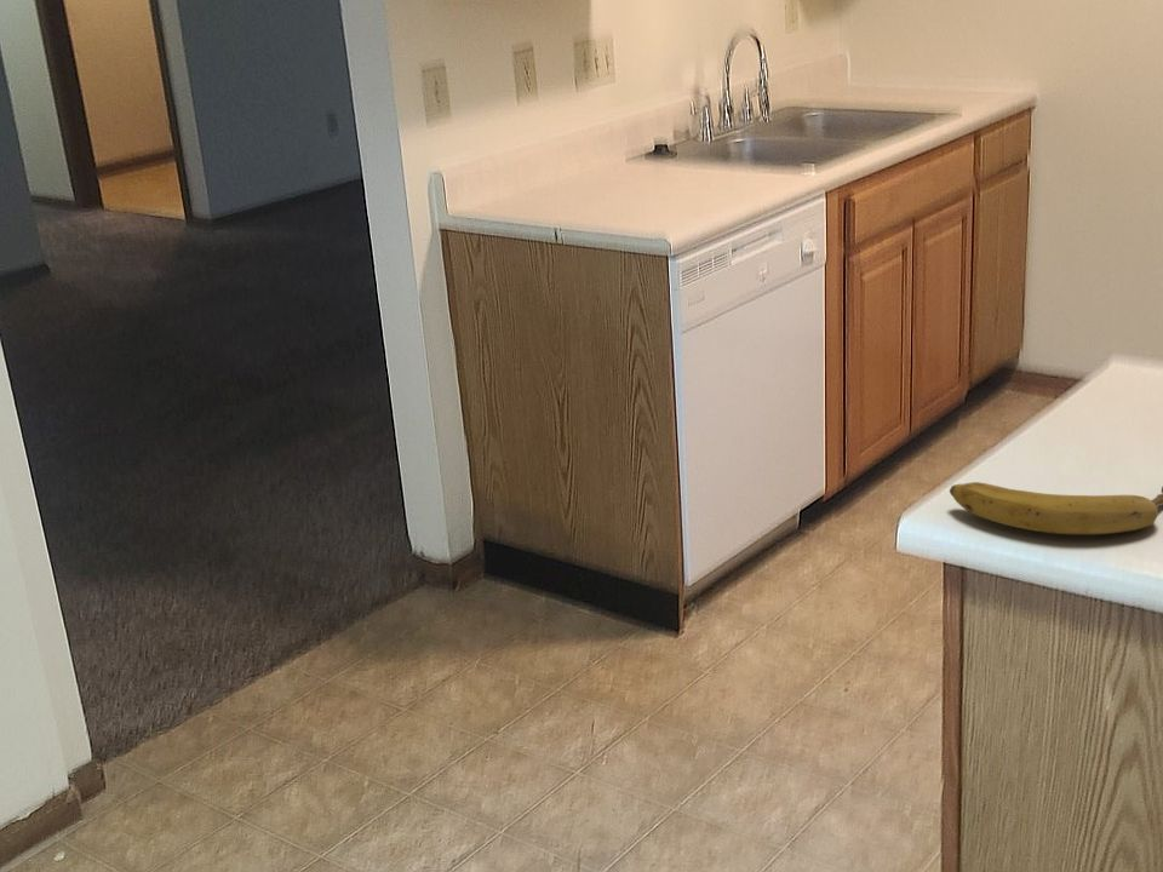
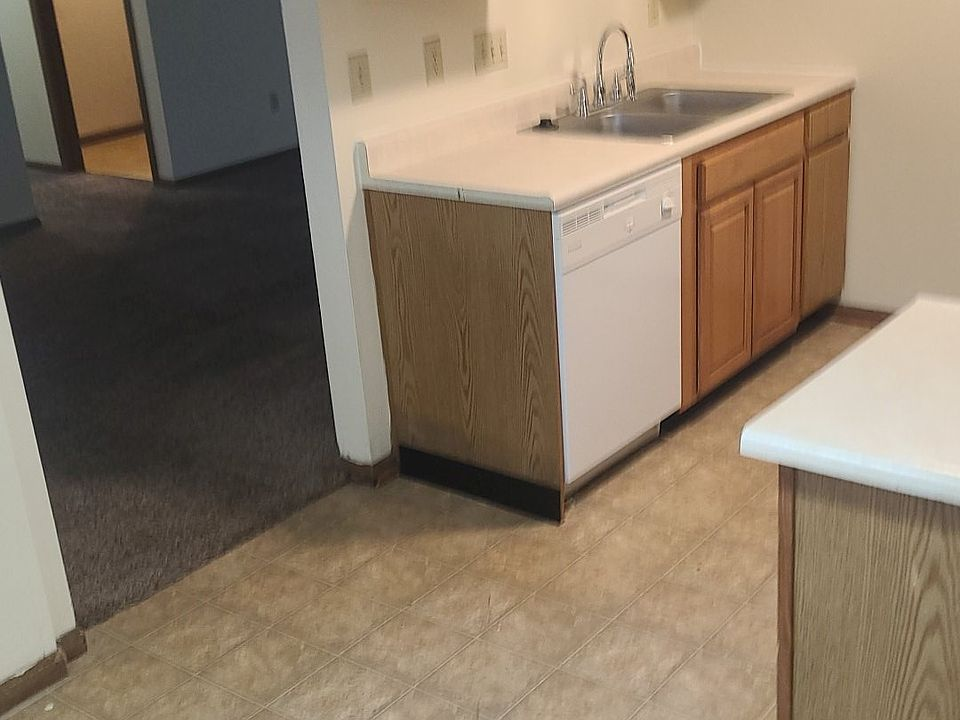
- fruit [949,481,1163,535]
